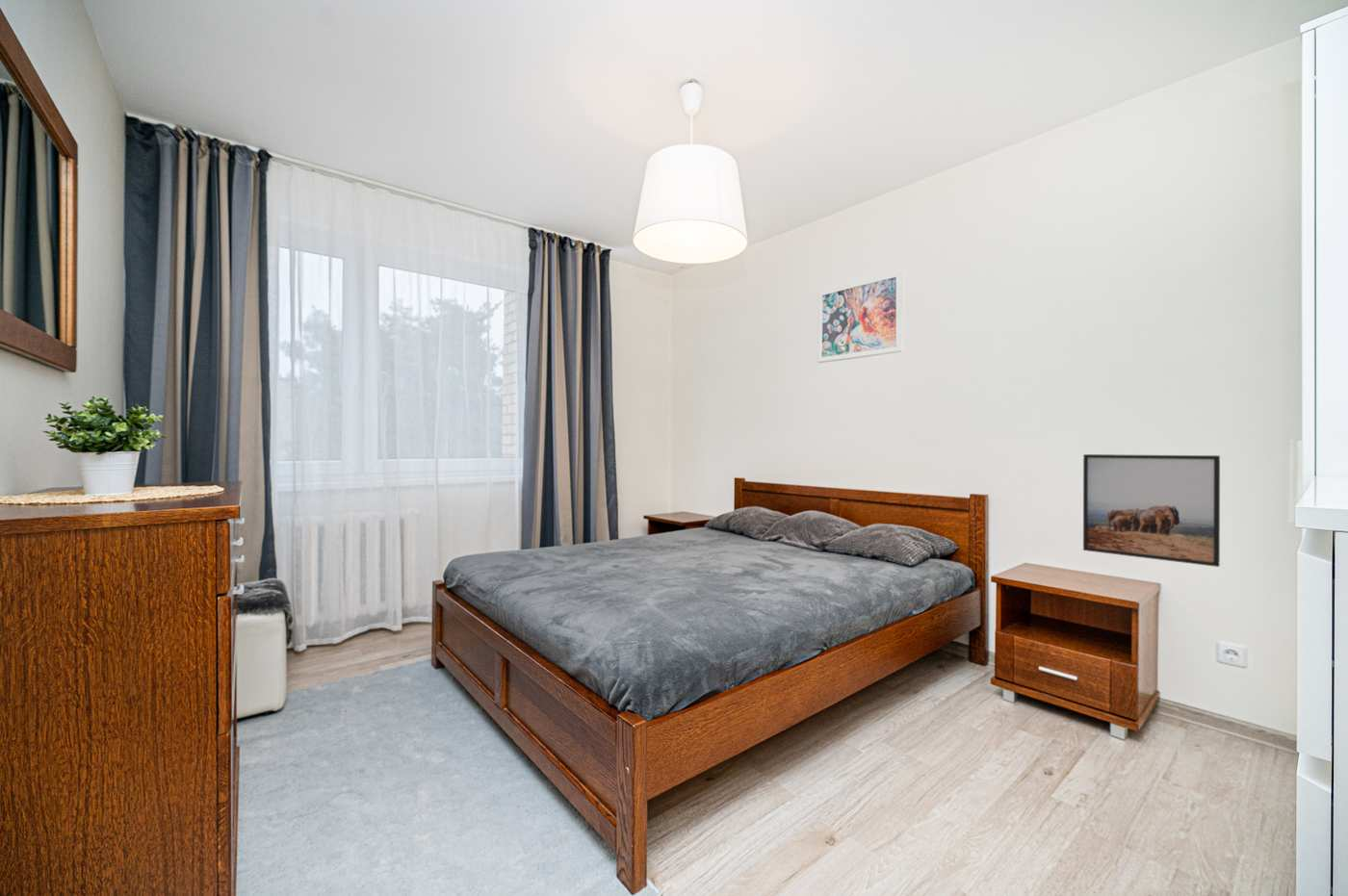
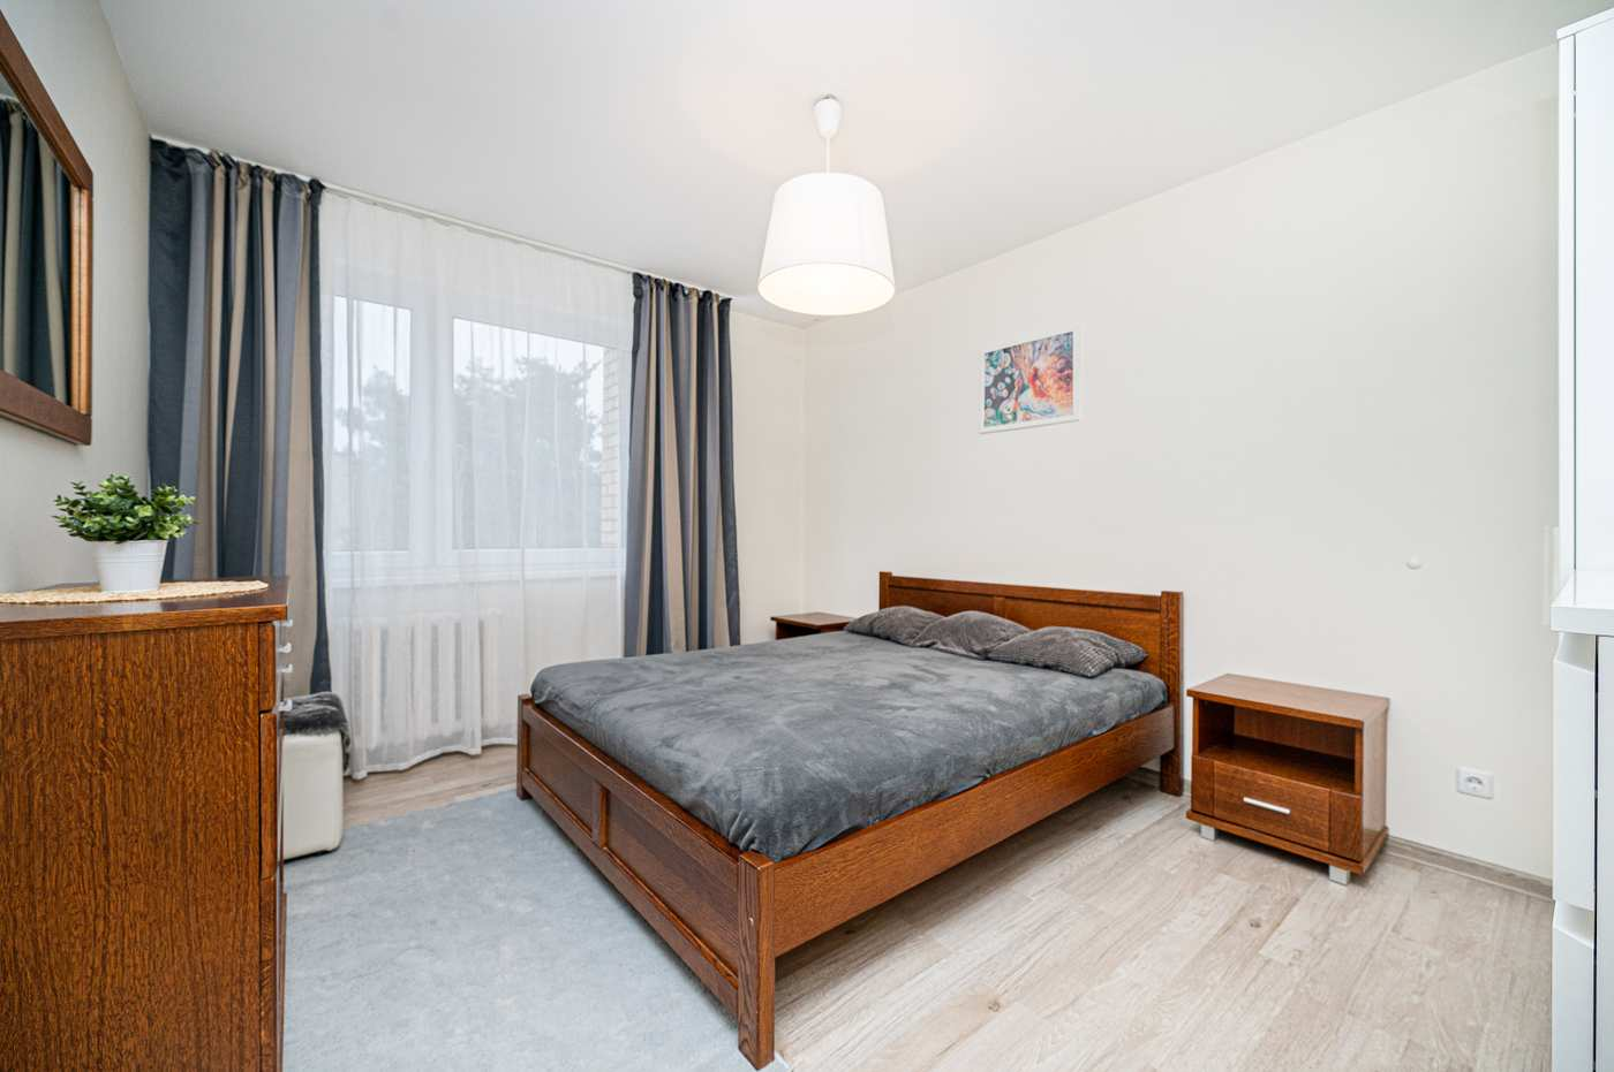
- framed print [1082,453,1221,568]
